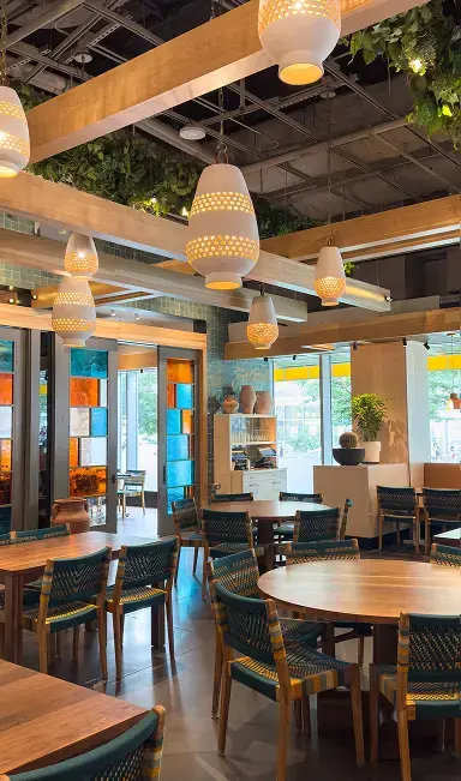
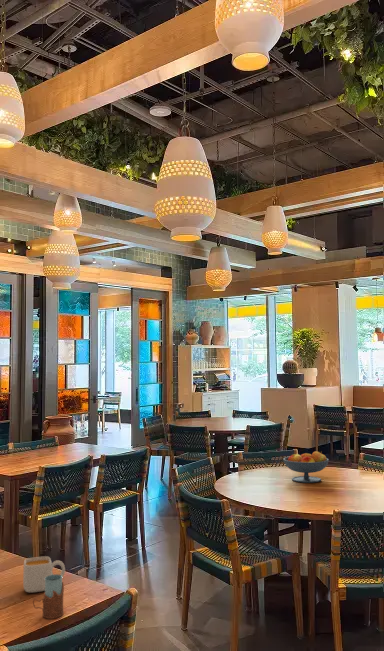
+ drinking glass [32,573,65,620]
+ mug [22,555,66,593]
+ fruit bowl [282,450,330,484]
